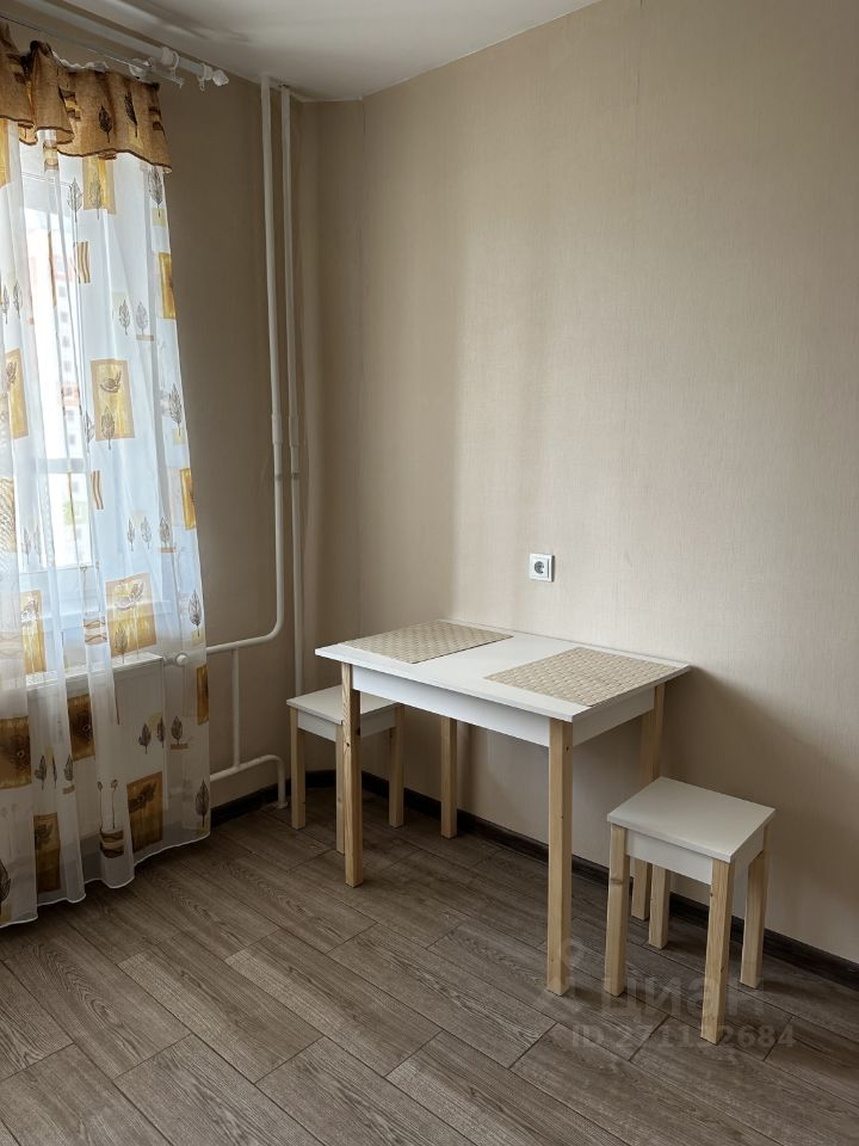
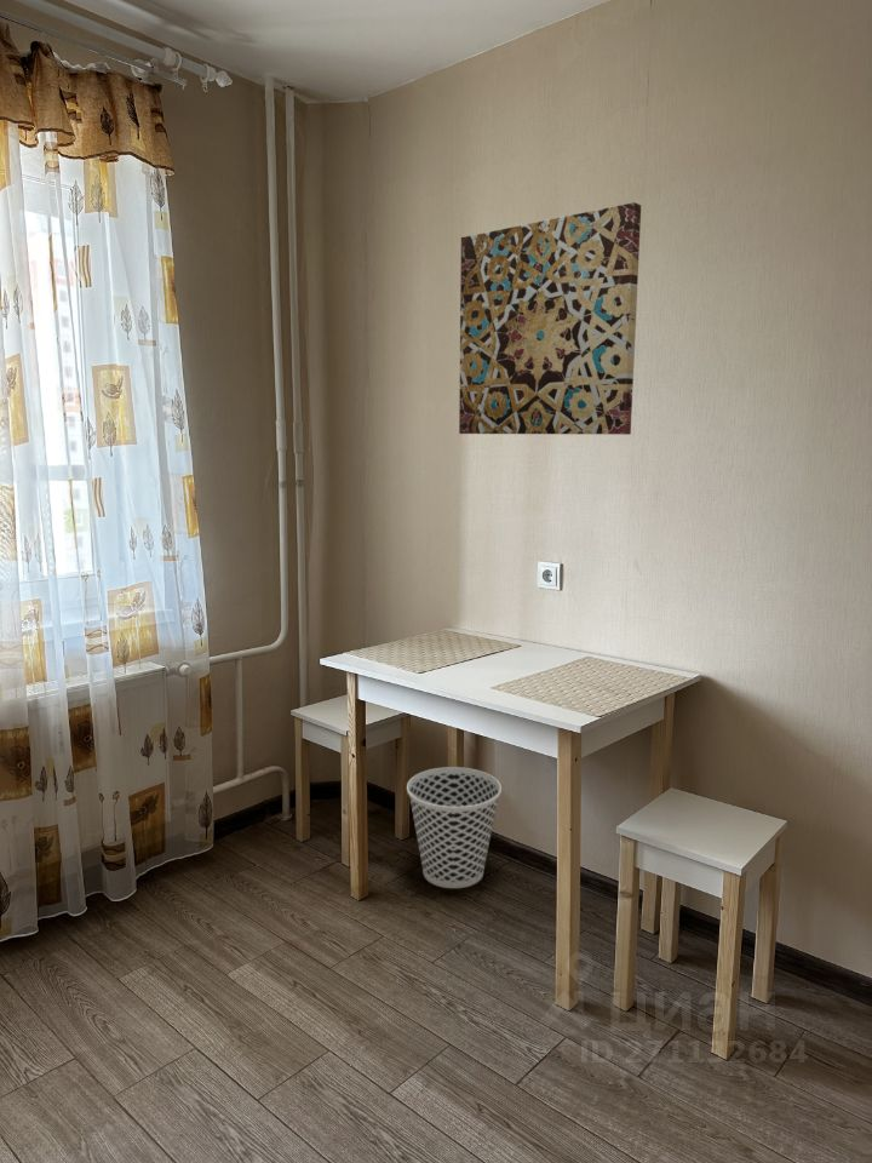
+ wall art [458,201,642,436]
+ wastebasket [406,766,503,889]
